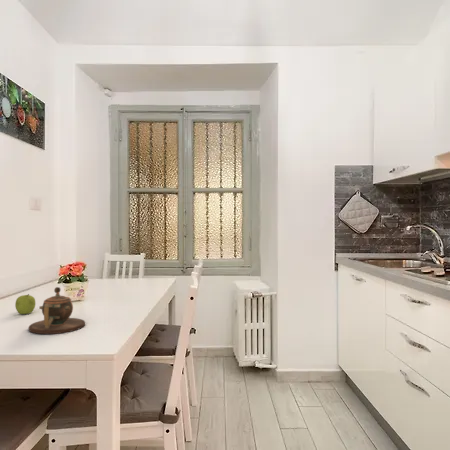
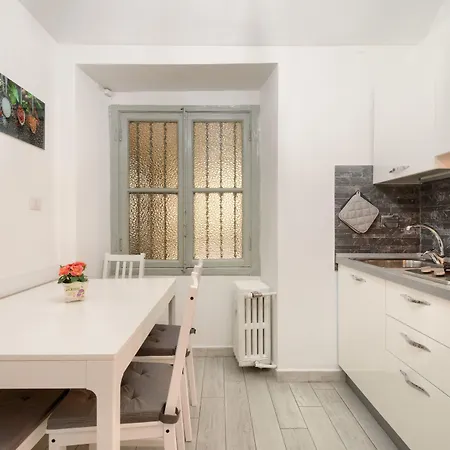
- fruit [14,293,36,315]
- teapot [28,286,86,335]
